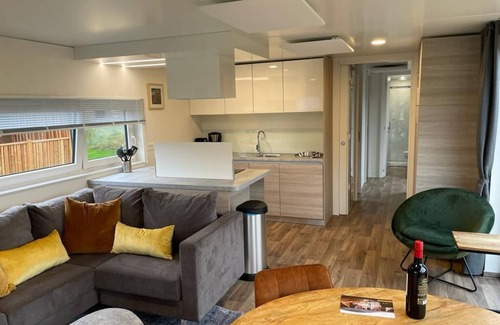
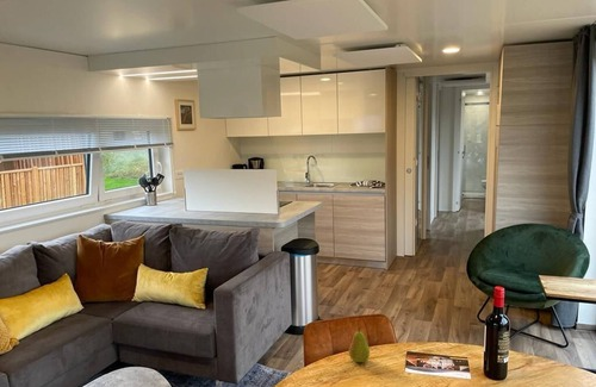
+ fruit [348,326,371,363]
